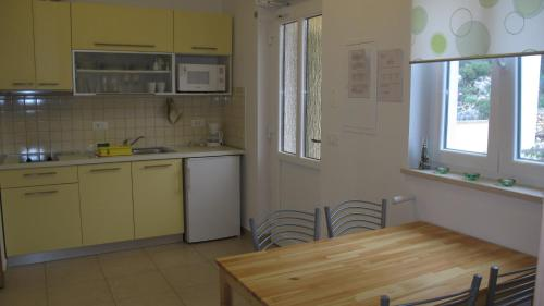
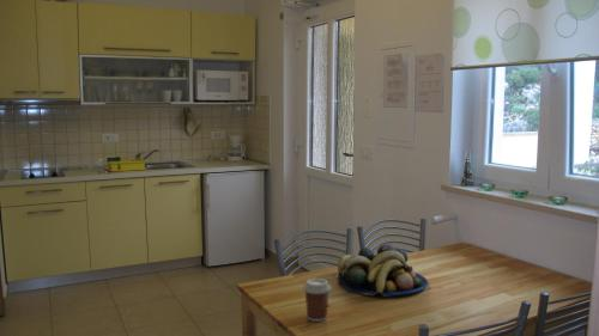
+ fruit bowl [337,244,429,298]
+ coffee cup [302,277,332,323]
